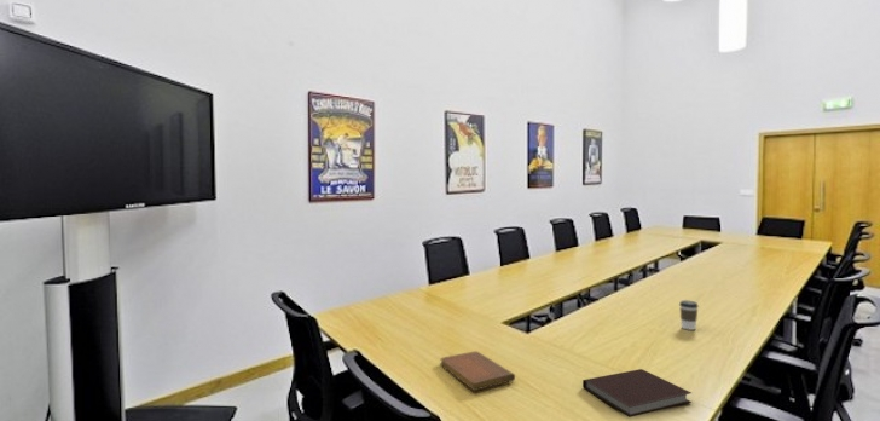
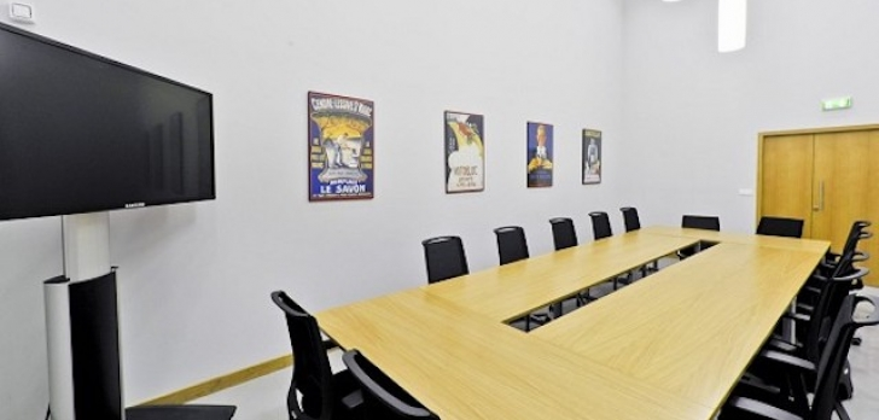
- notebook [439,350,516,392]
- coffee cup [678,299,700,331]
- notebook [581,368,693,419]
